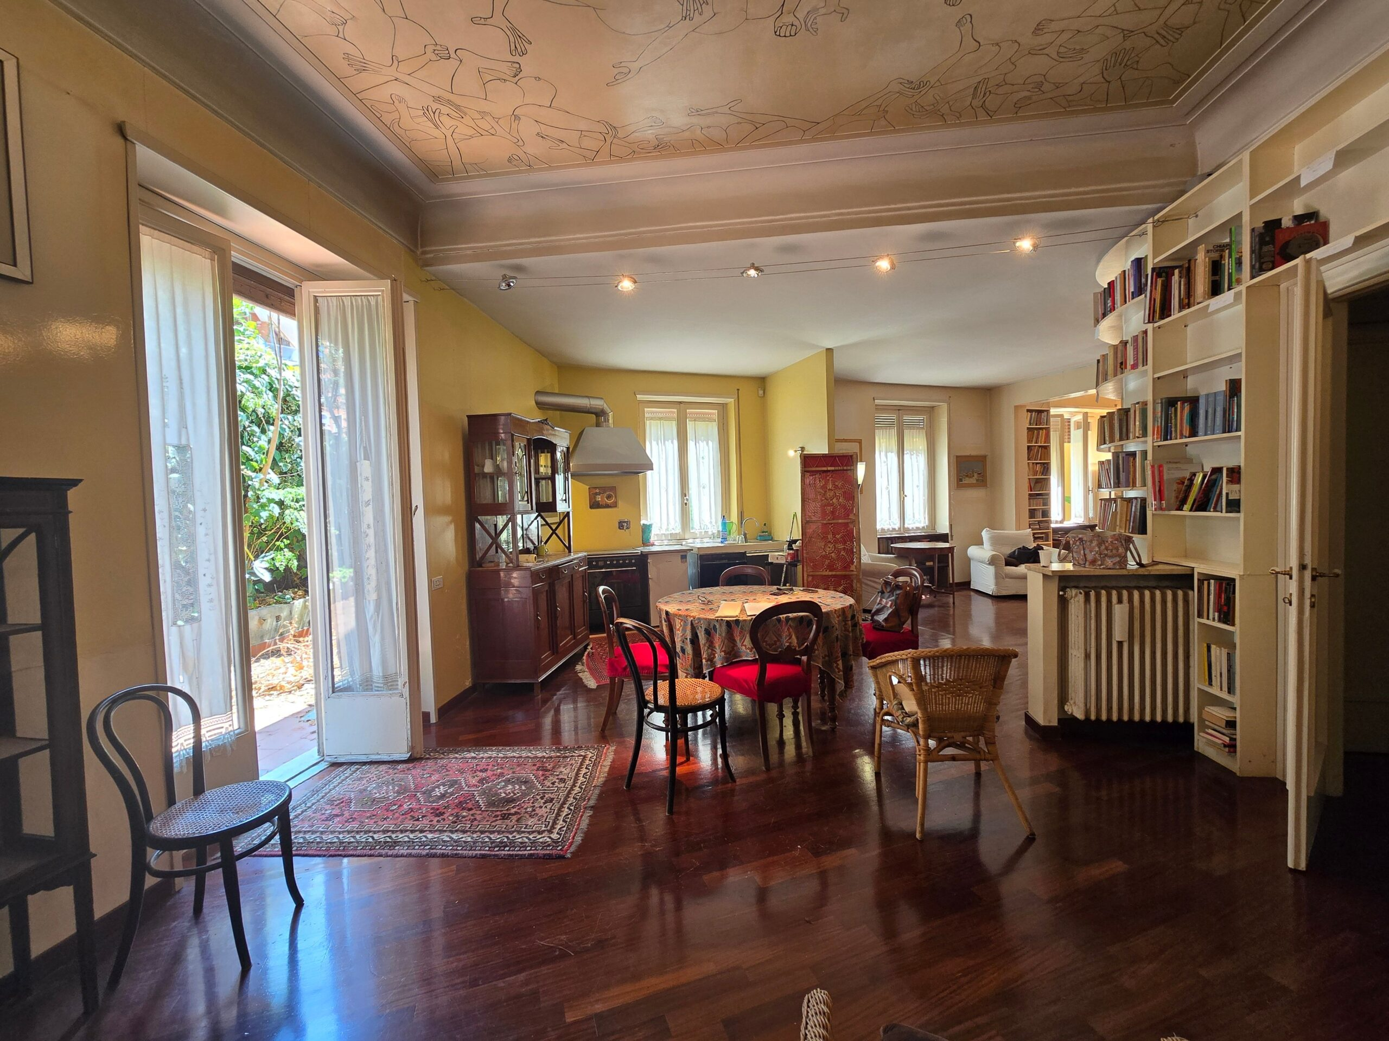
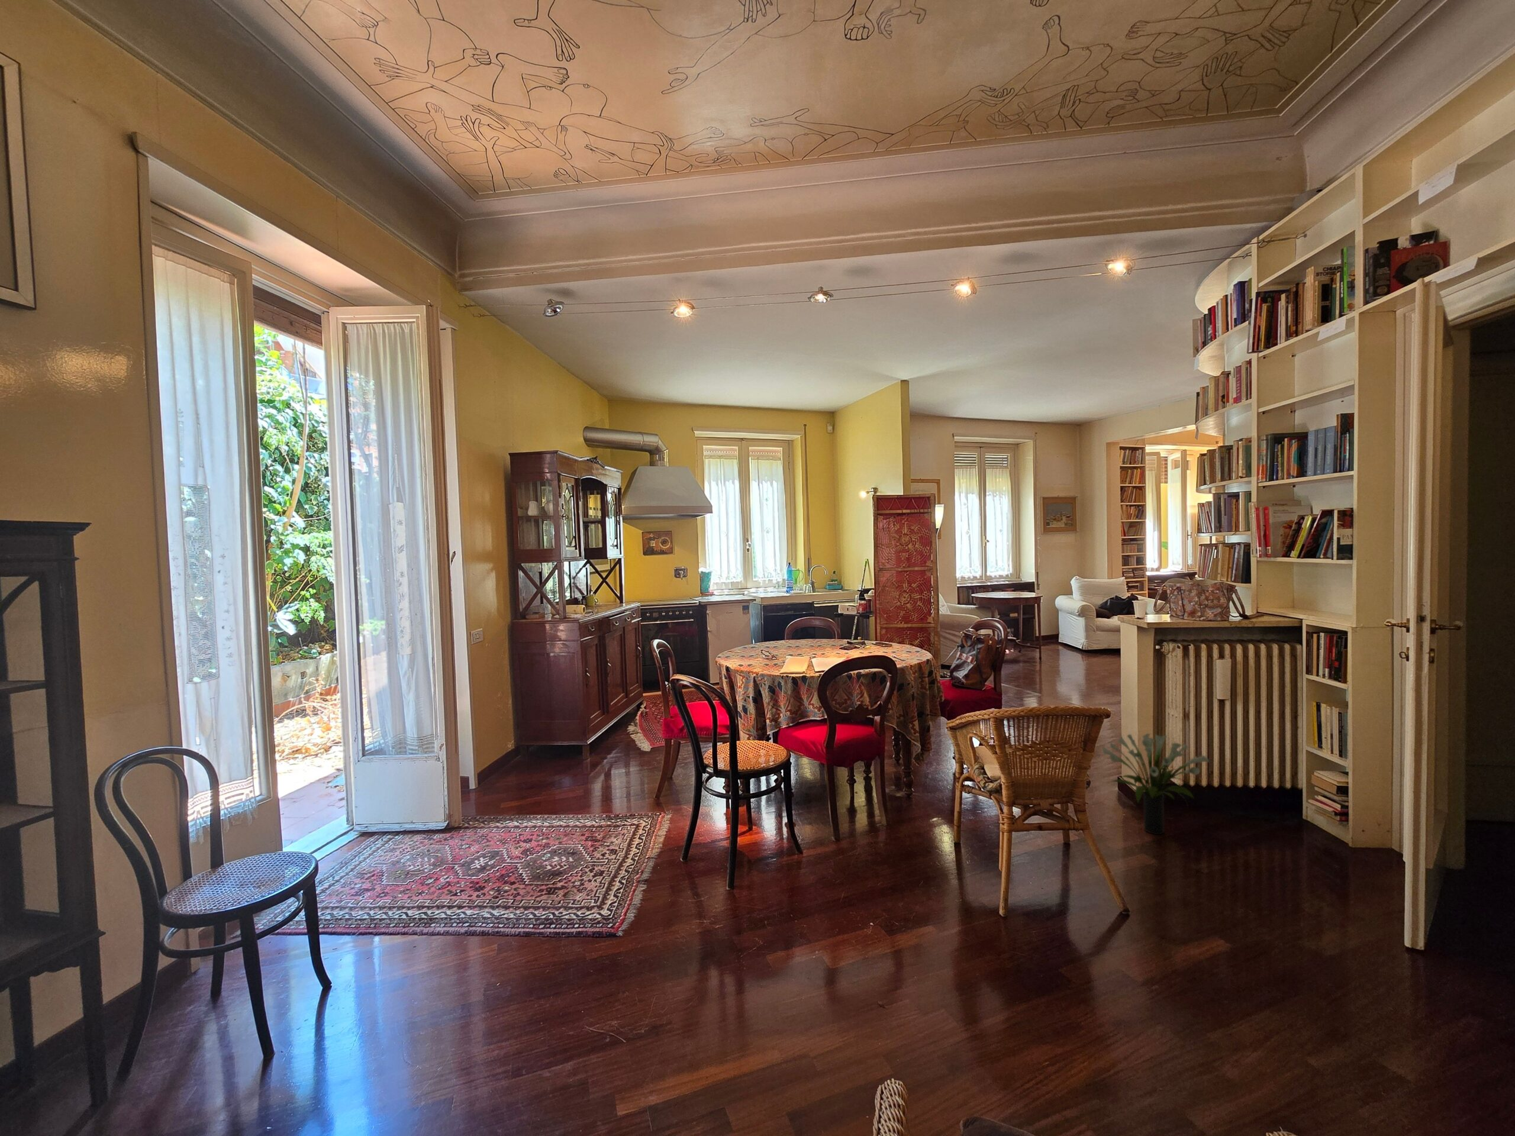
+ potted plant [1102,733,1211,835]
